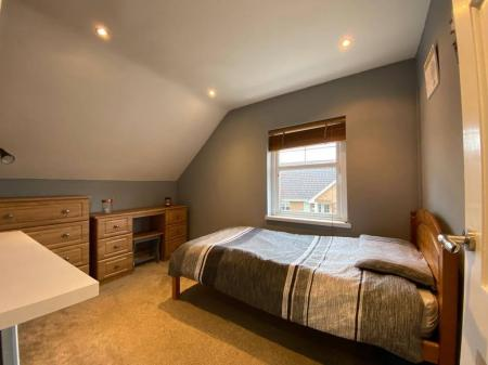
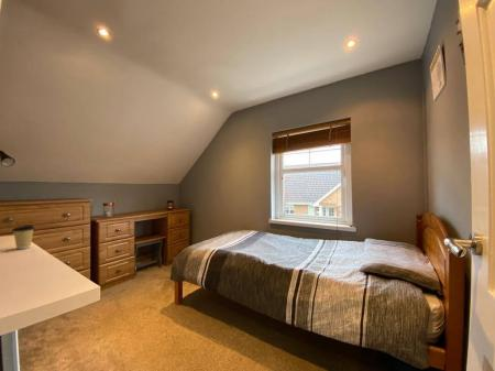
+ coffee cup [11,223,36,250]
